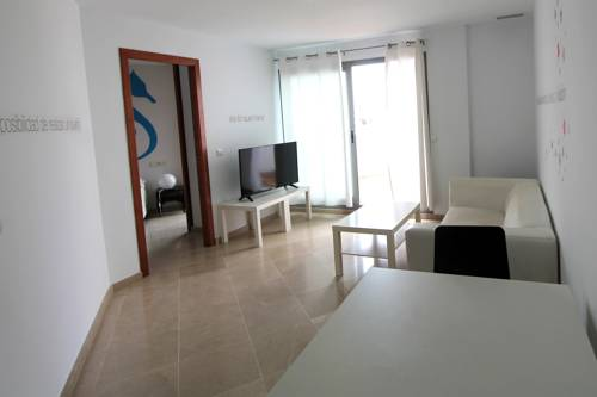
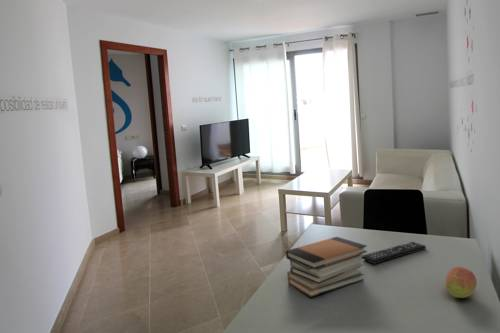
+ fruit [444,266,478,299]
+ book stack [285,236,368,298]
+ remote control [361,241,427,265]
